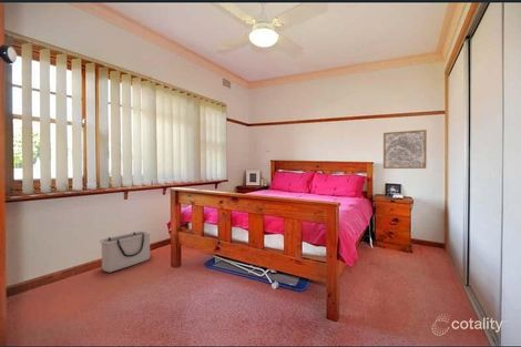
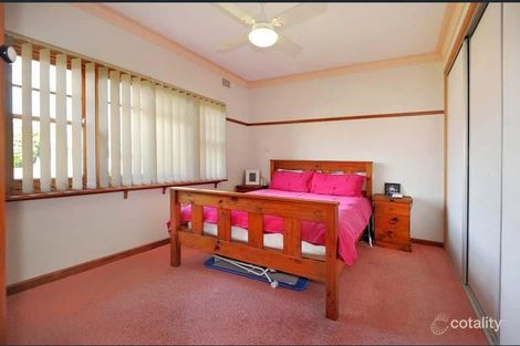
- storage bin [99,229,152,273]
- wall art [382,129,428,170]
